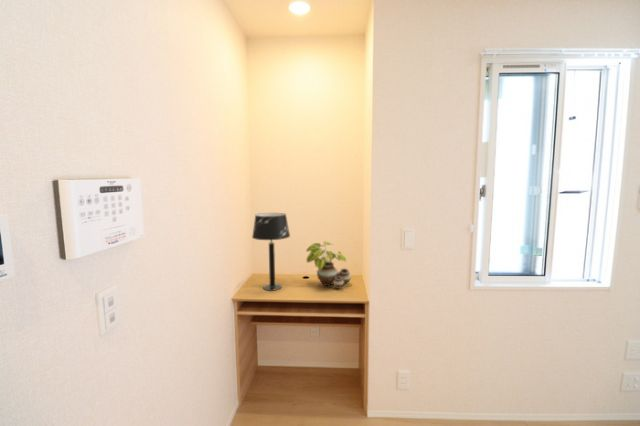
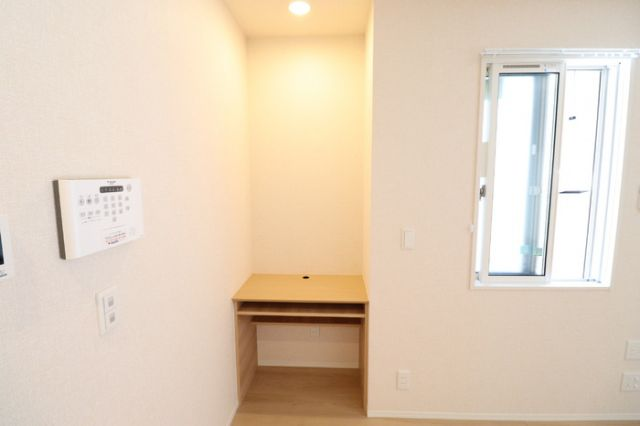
- potted plant [305,241,352,290]
- table lamp [251,212,291,292]
